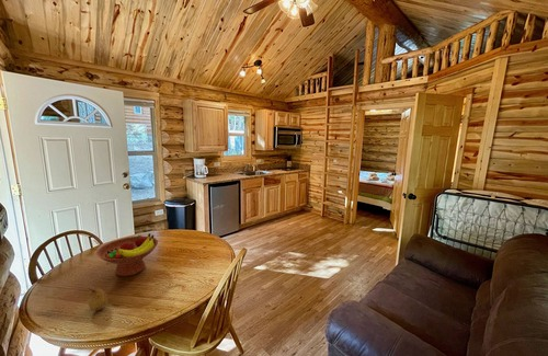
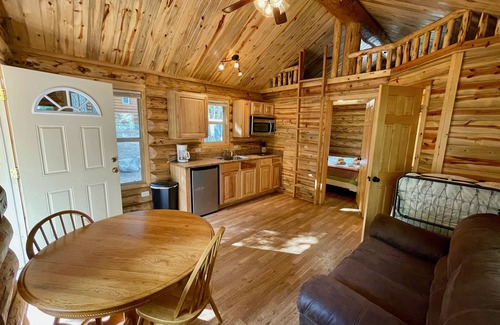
- fruit [87,287,109,312]
- fruit bowl [95,232,159,277]
